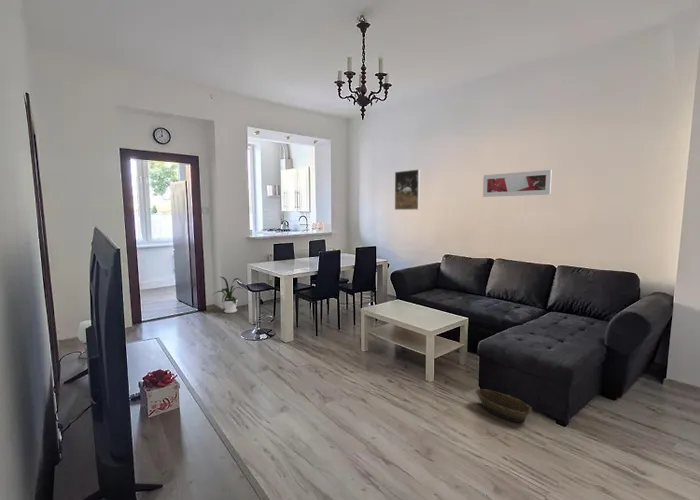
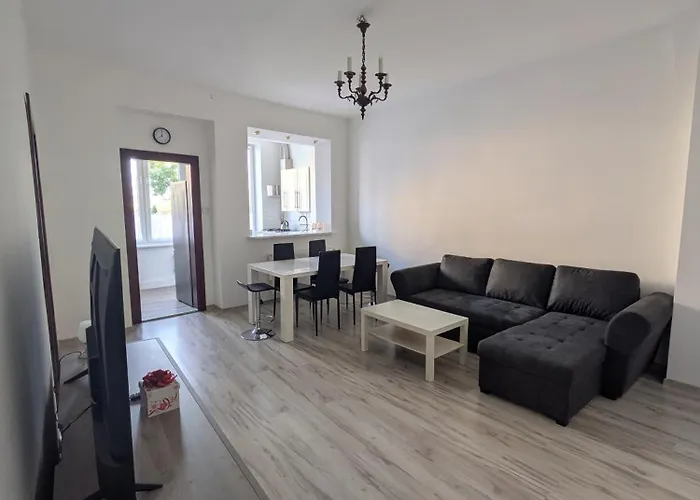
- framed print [482,169,553,198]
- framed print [394,168,421,211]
- house plant [213,276,244,314]
- basket [475,388,533,423]
